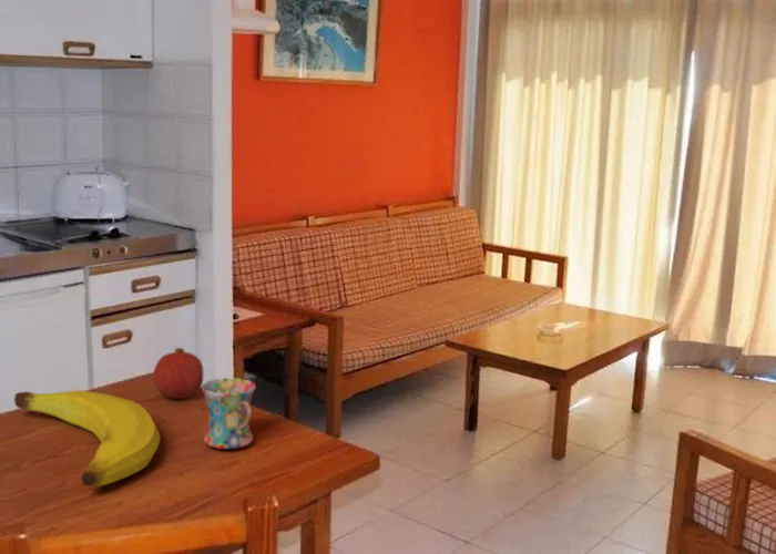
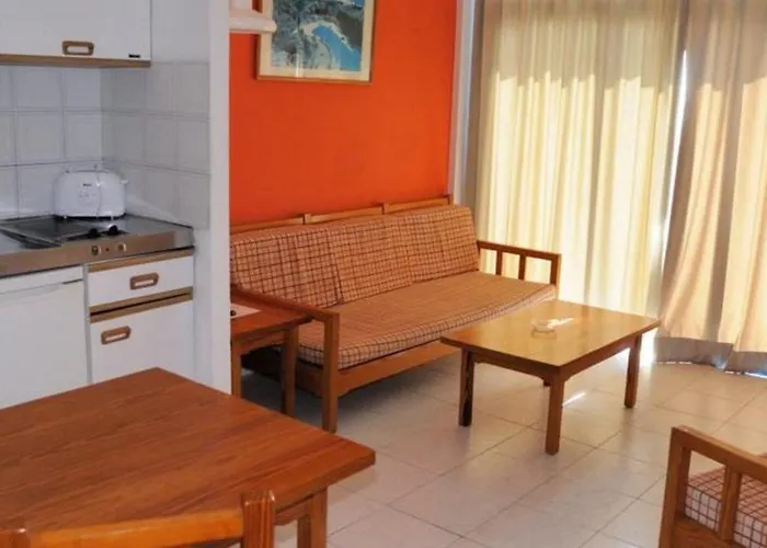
- fruit [152,347,204,400]
- mug [201,377,257,450]
- fruit [13,389,161,488]
